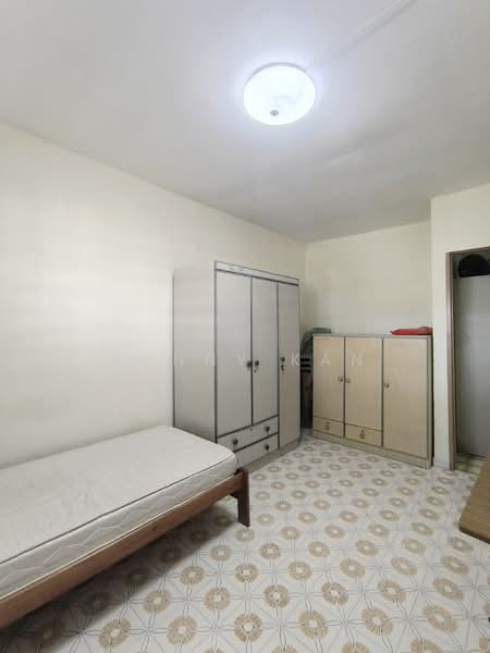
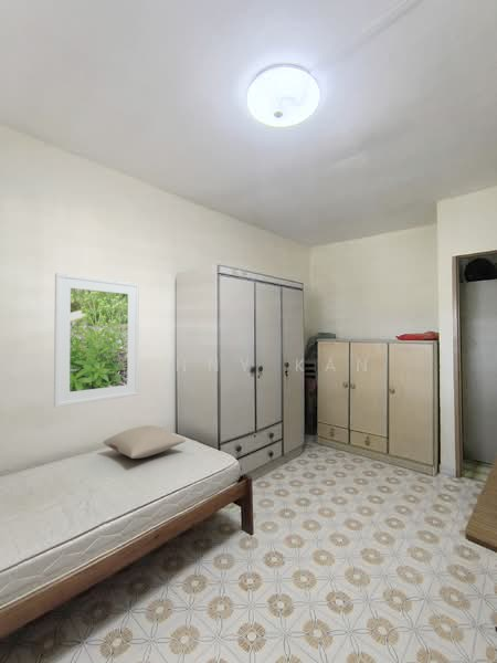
+ pillow [103,424,187,460]
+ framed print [53,272,140,408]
